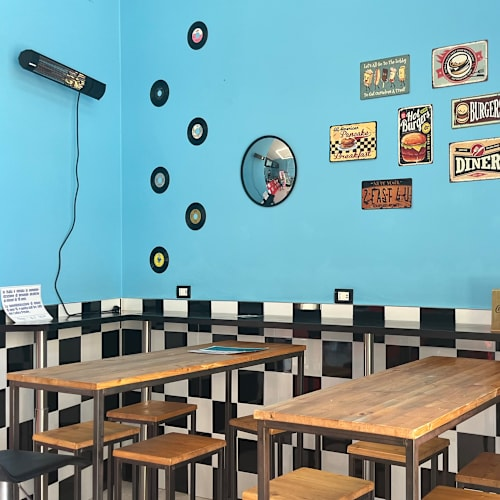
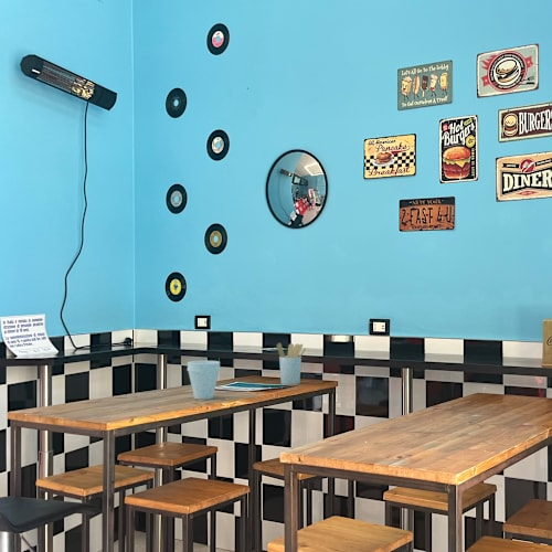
+ cup [187,360,221,401]
+ utensil holder [276,342,307,385]
